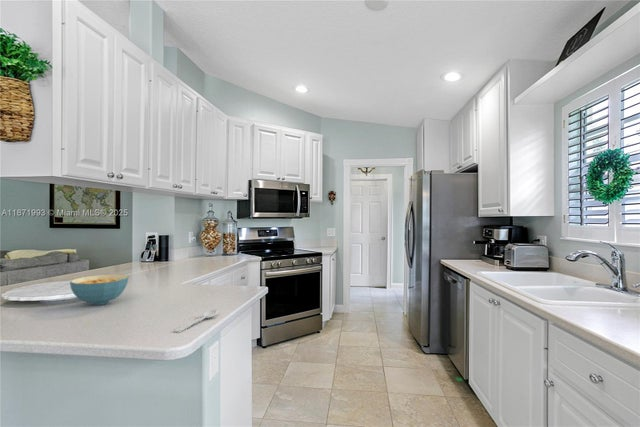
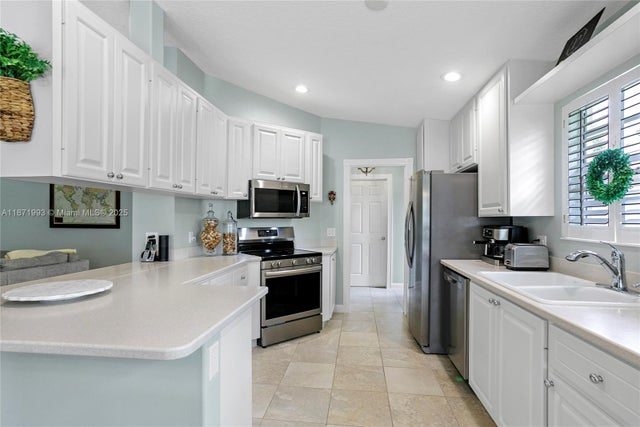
- spoon [173,309,219,334]
- cereal bowl [69,274,130,306]
